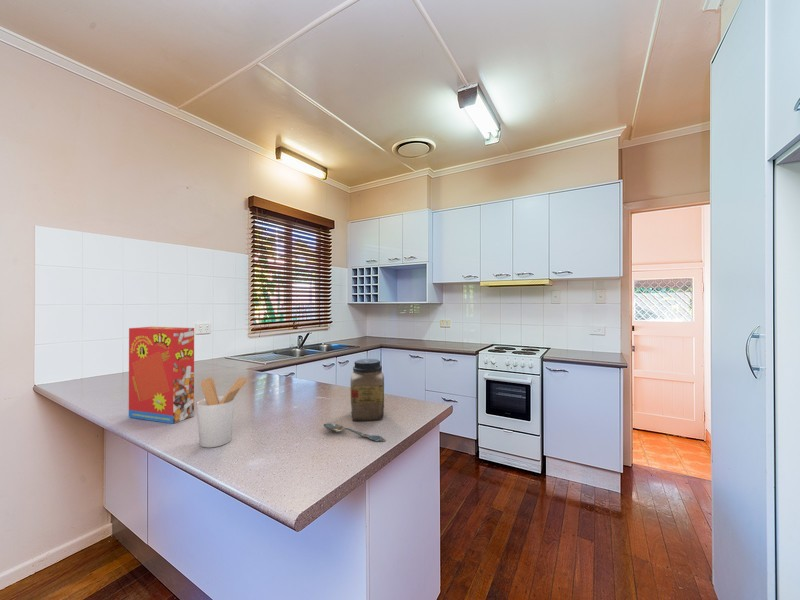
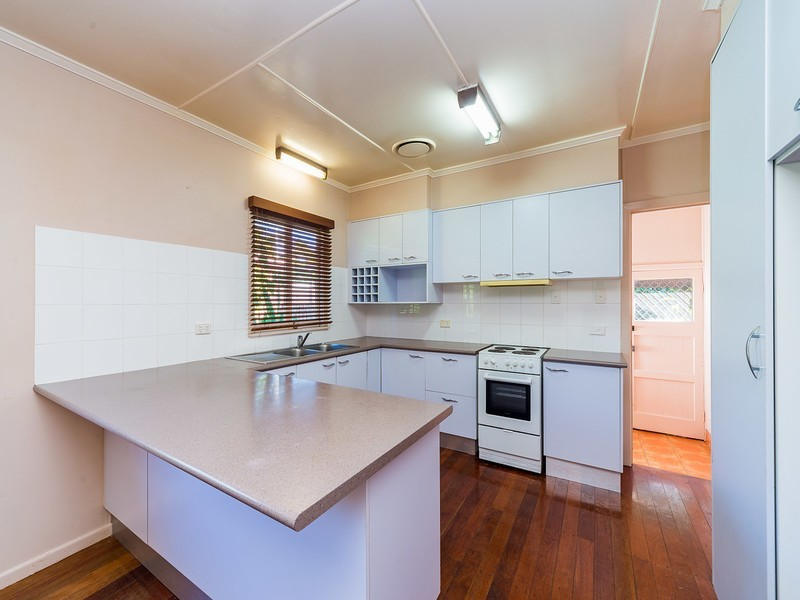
- spoon [323,423,387,442]
- cereal box [128,326,195,425]
- jar [349,358,385,422]
- utensil holder [196,376,249,448]
